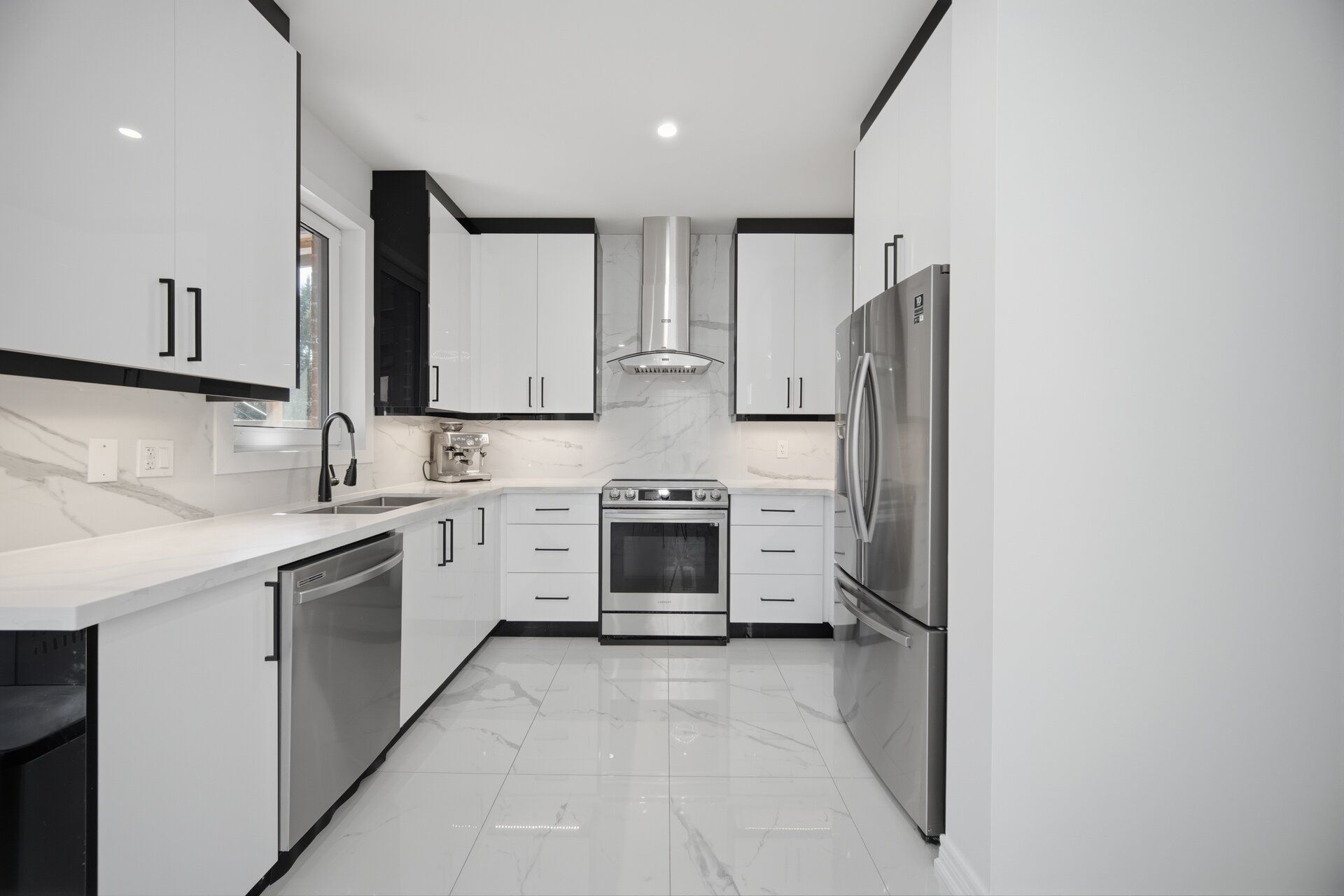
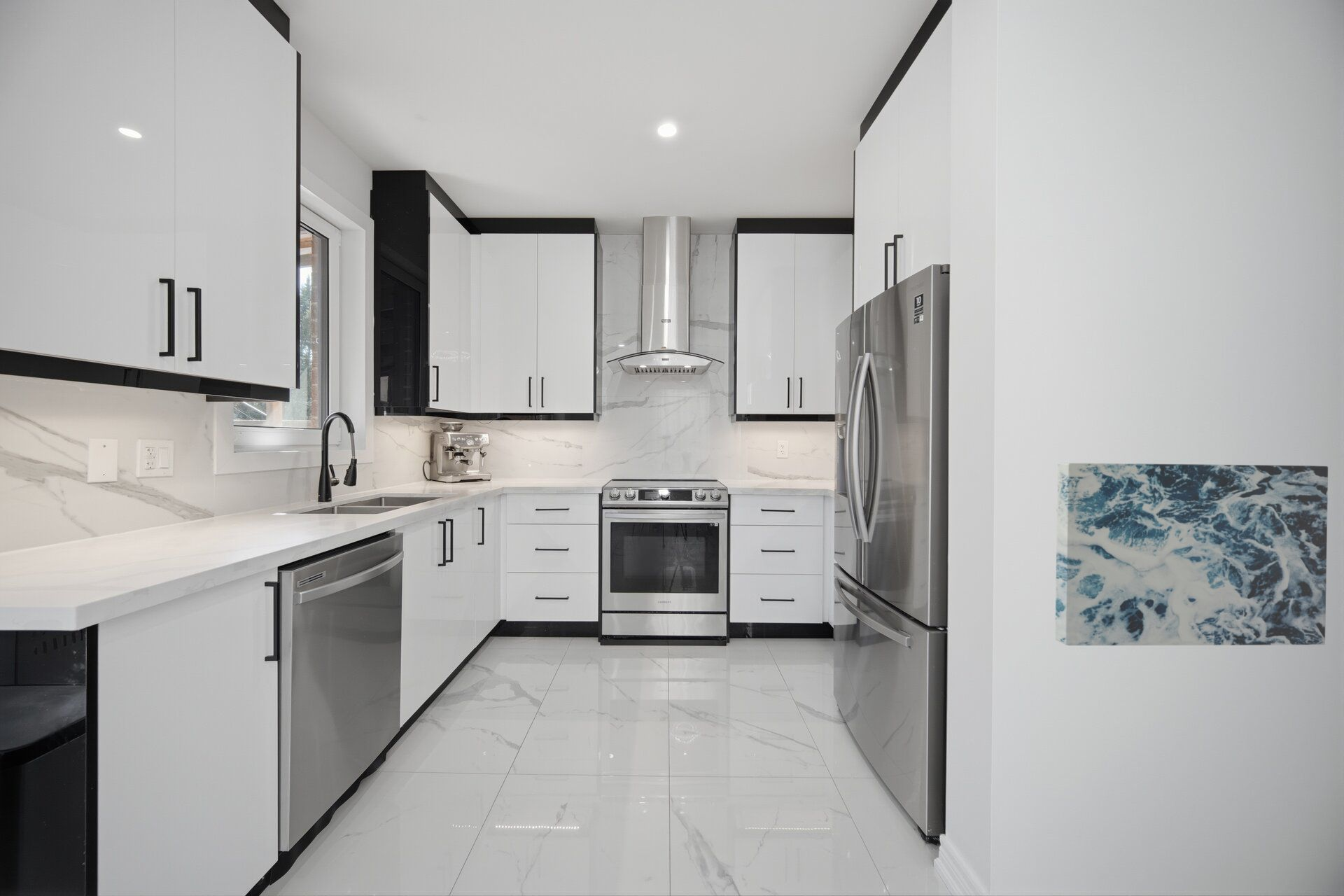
+ wall art [1055,462,1329,646]
